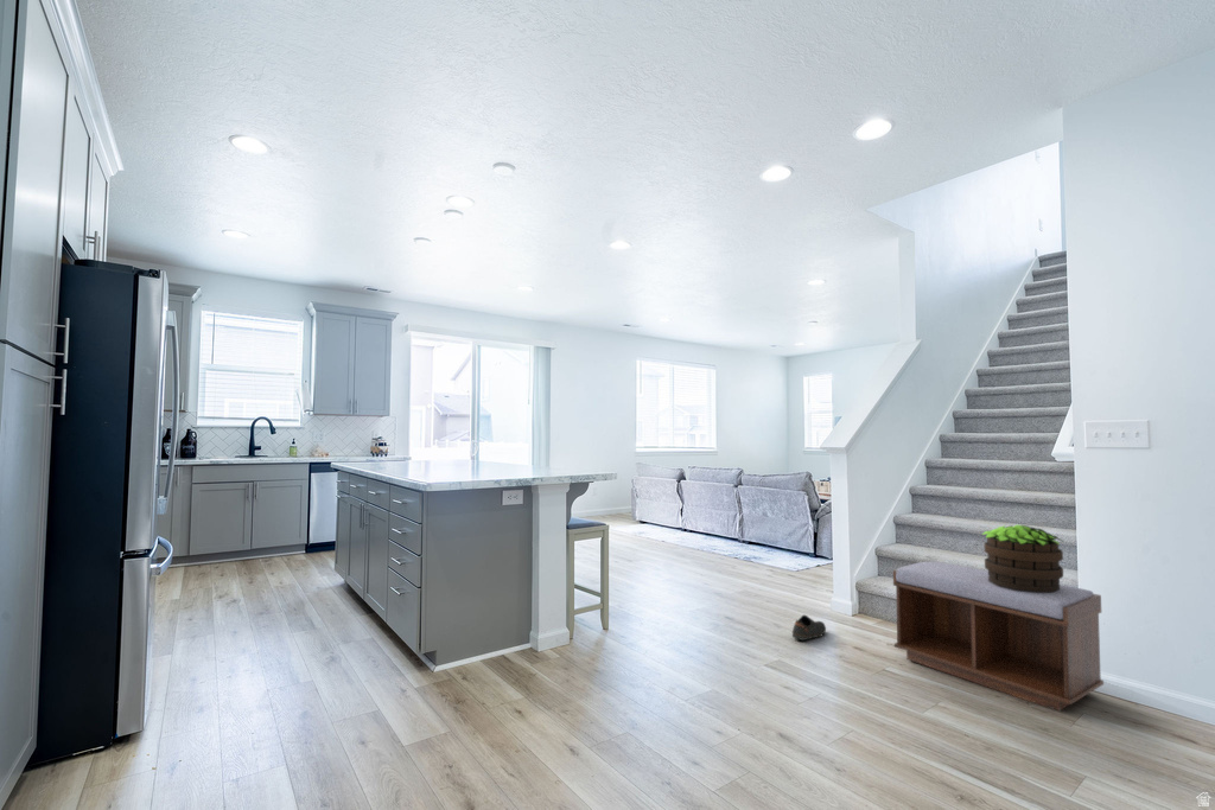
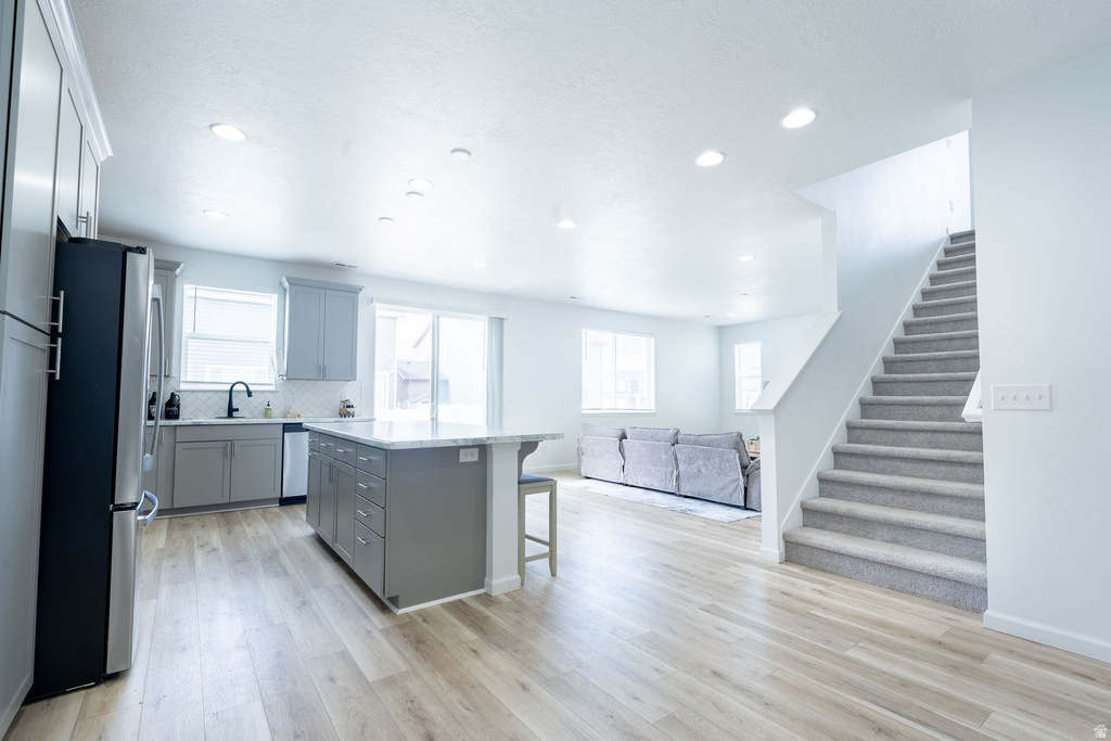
- shoe [791,614,827,642]
- potted plant [981,524,1064,592]
- bench [892,561,1105,712]
